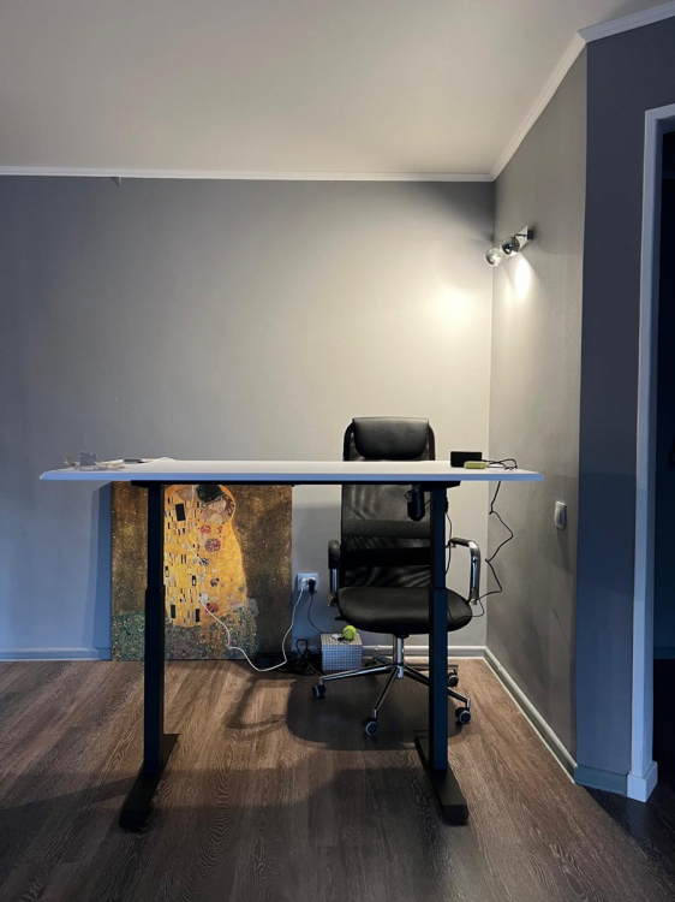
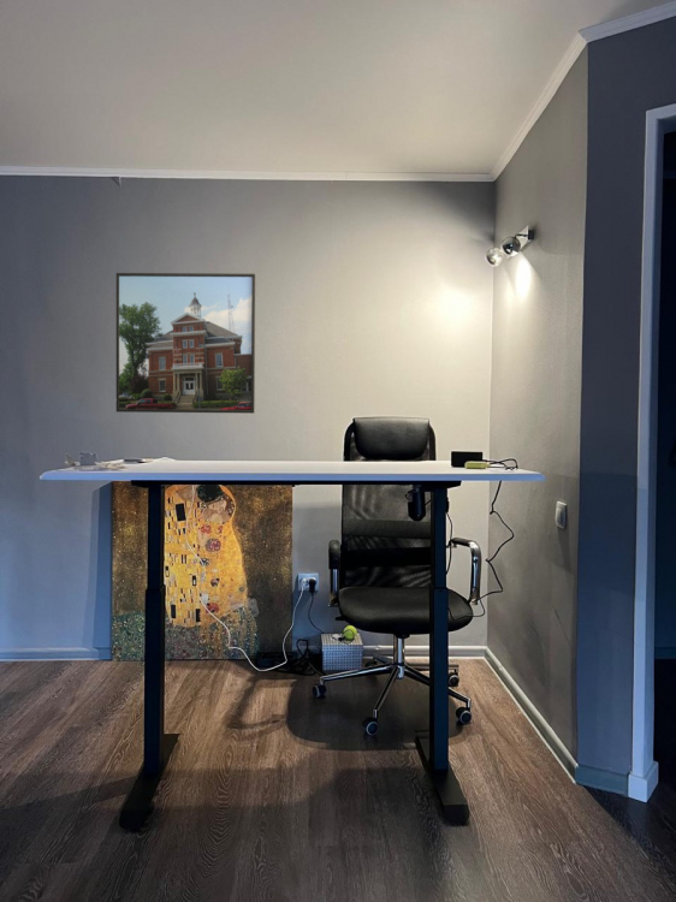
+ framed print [115,272,256,415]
